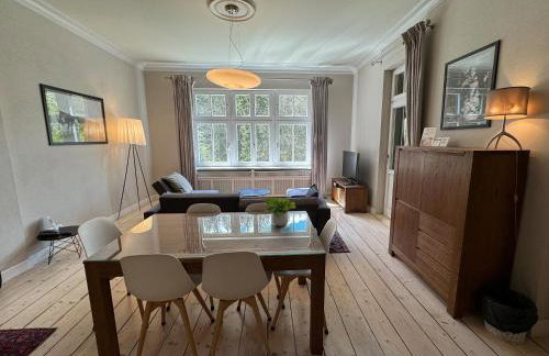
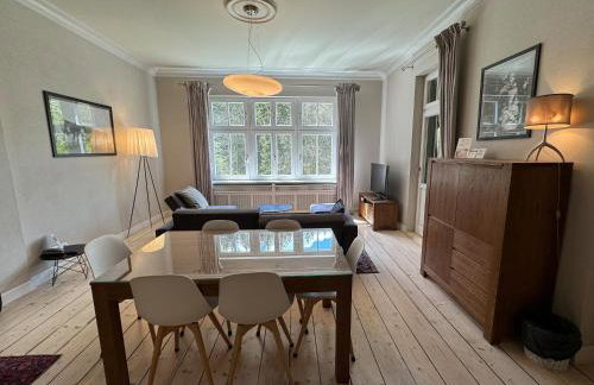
- potted plant [261,196,296,227]
